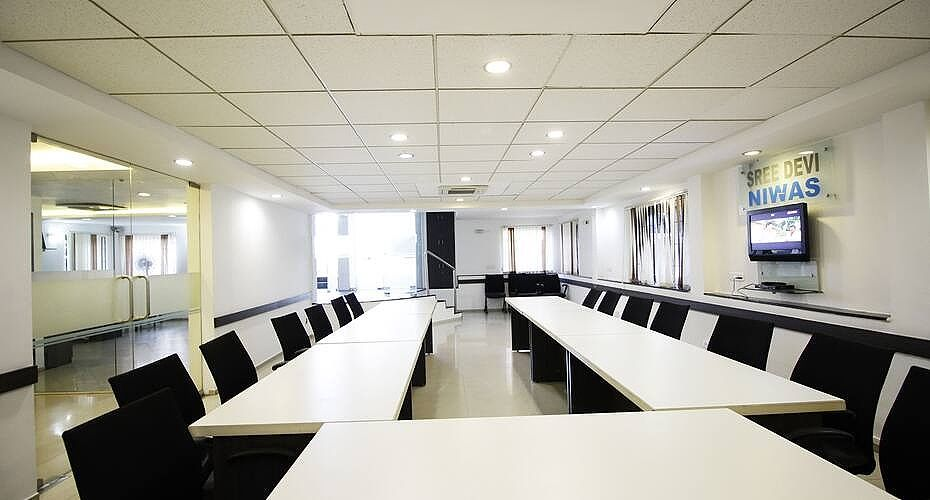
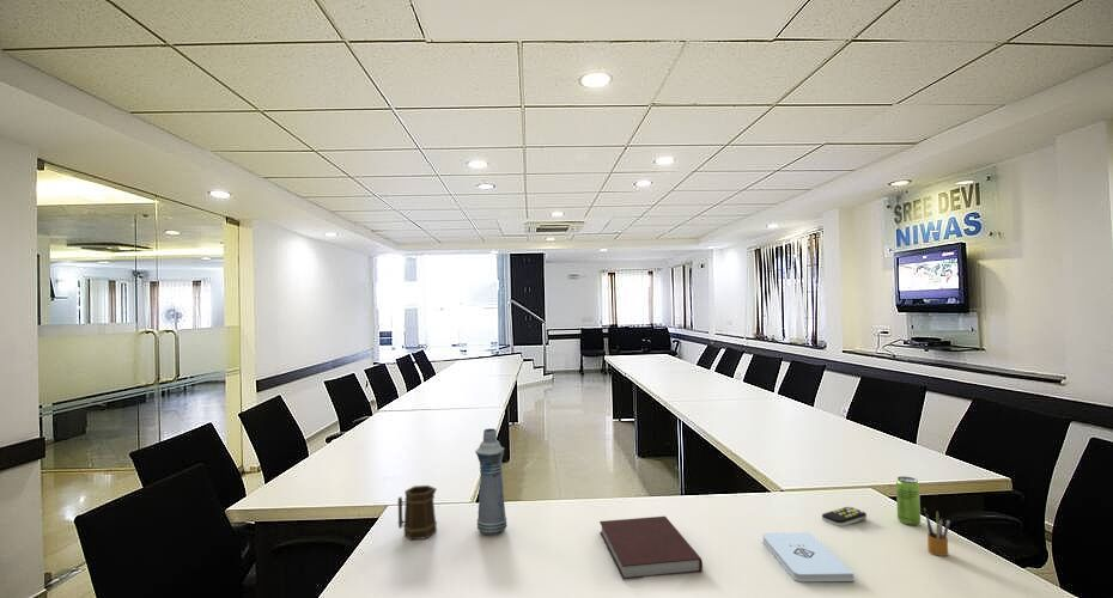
+ mug [396,484,438,541]
+ notepad [761,531,854,582]
+ remote control [821,505,868,527]
+ pencil box [923,506,951,557]
+ notebook [598,515,704,580]
+ bottle [474,427,509,536]
+ beverage can [895,475,922,526]
